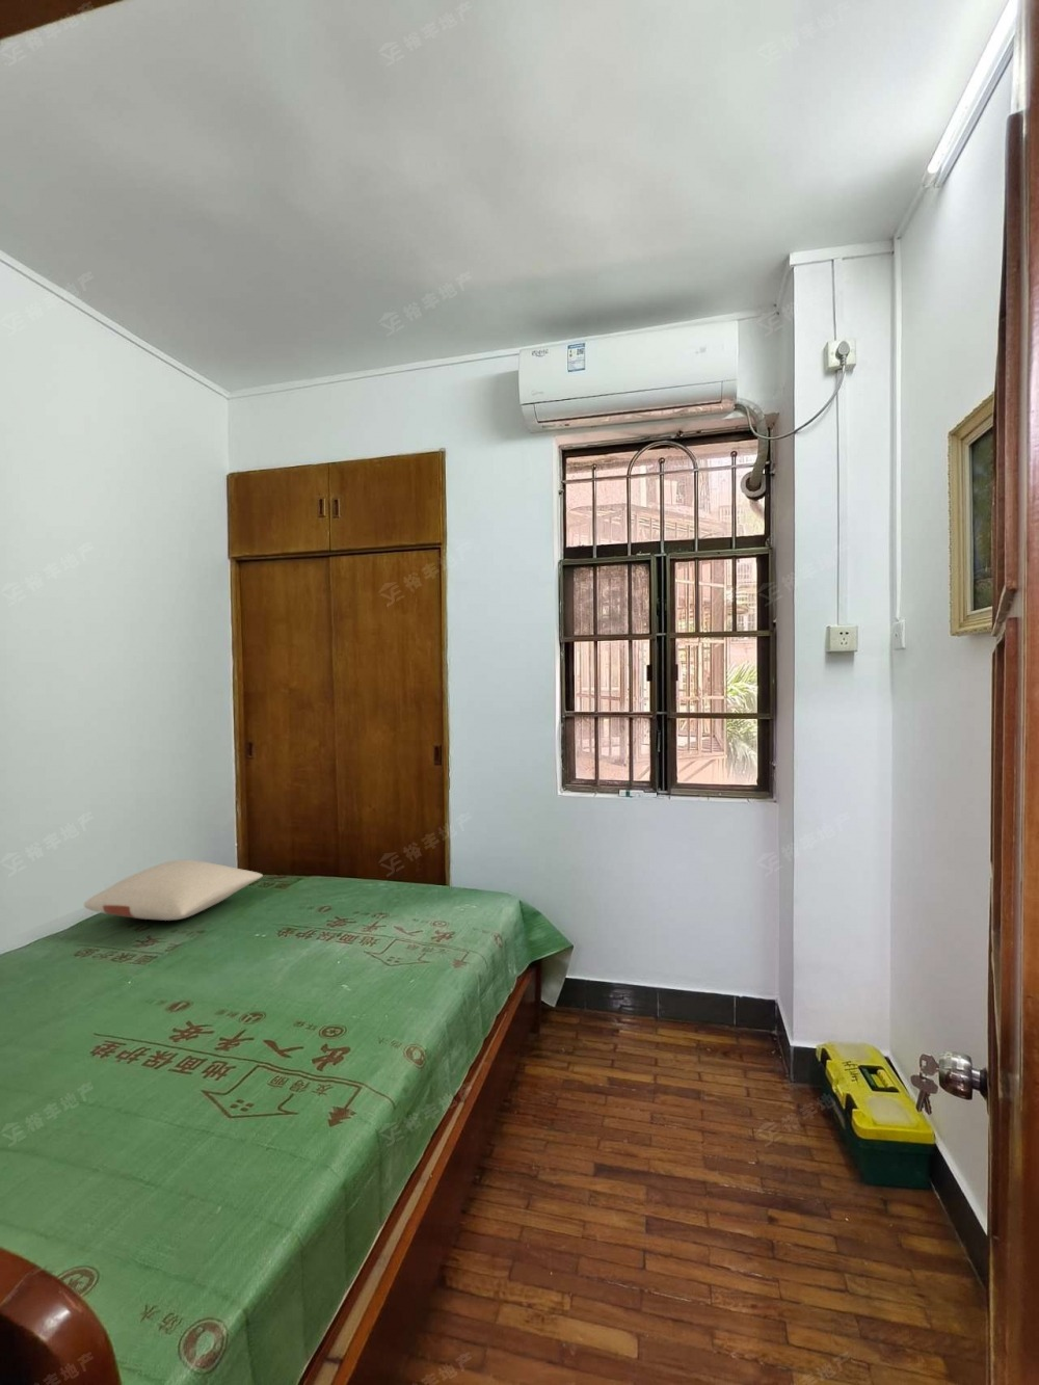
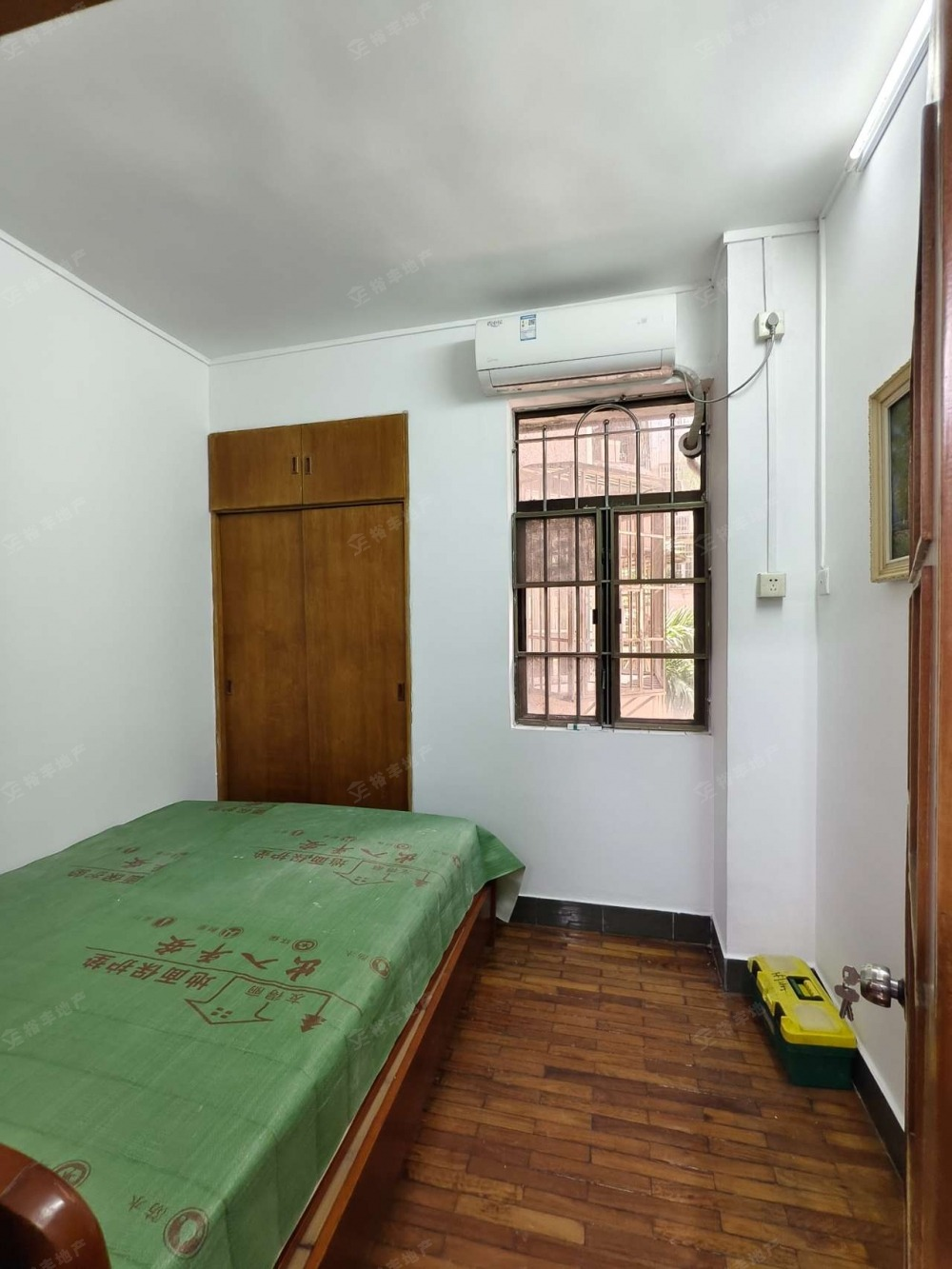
- pillow [83,859,264,921]
